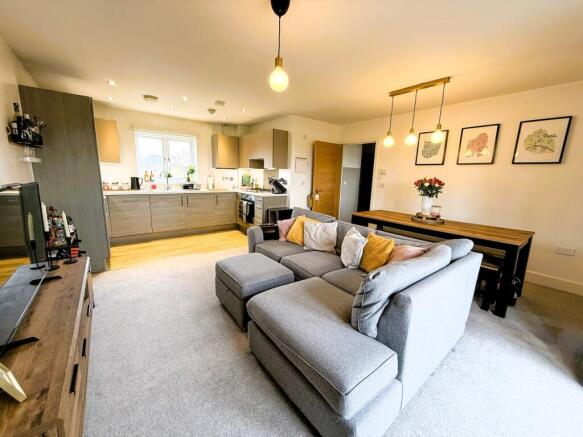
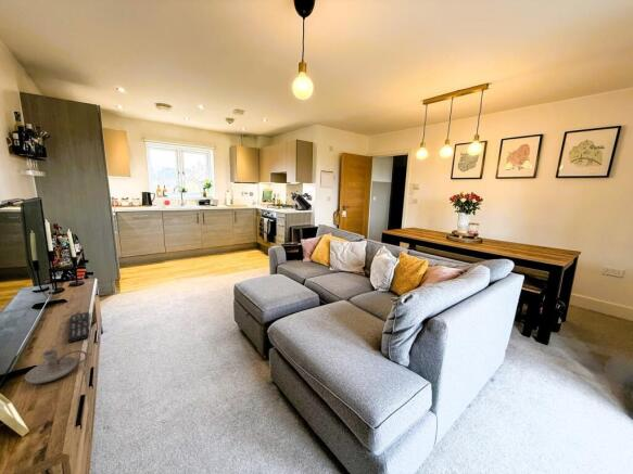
+ candle holder [24,348,89,385]
+ remote control [67,311,91,344]
